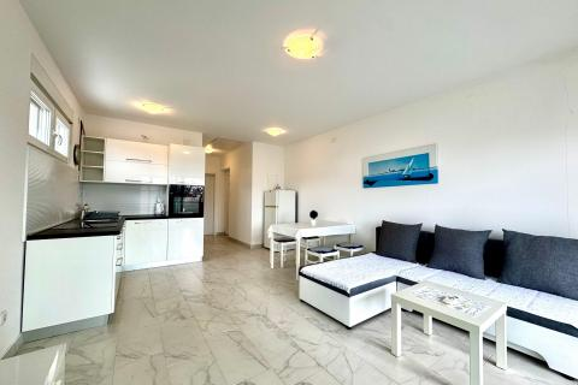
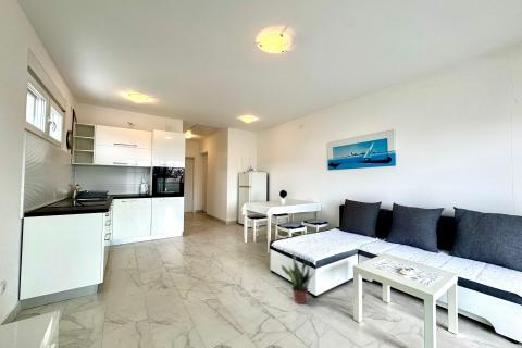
+ potted plant [281,252,316,304]
